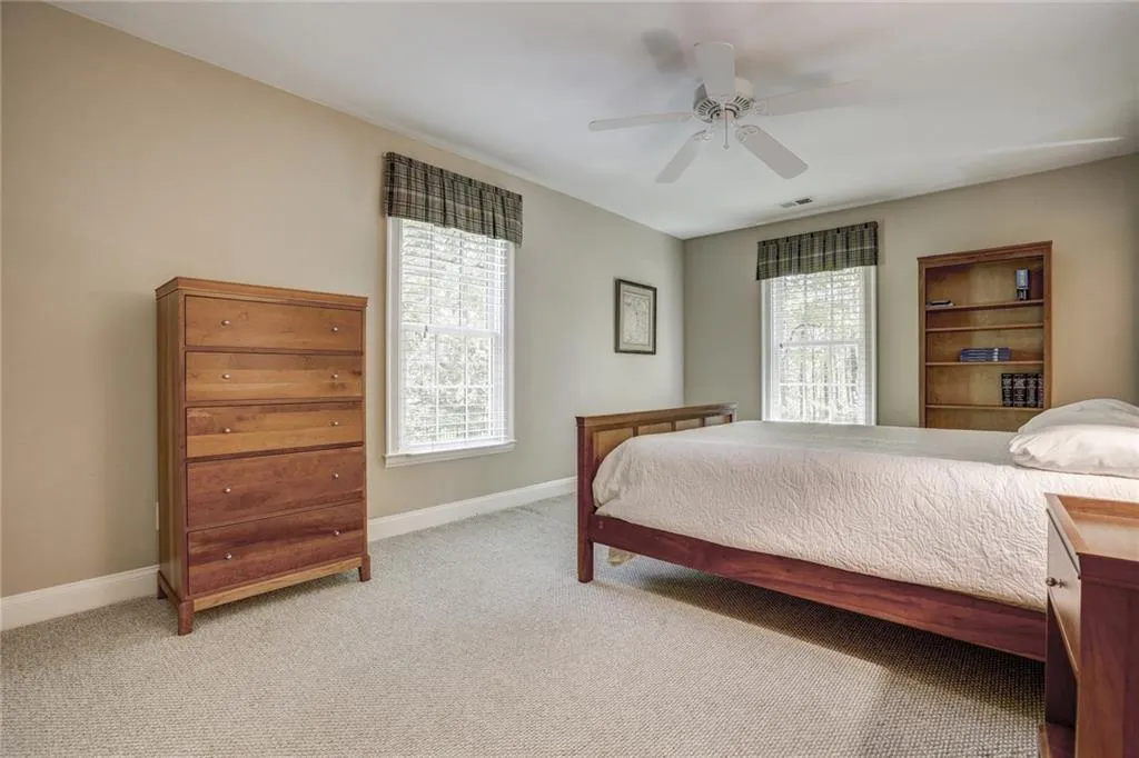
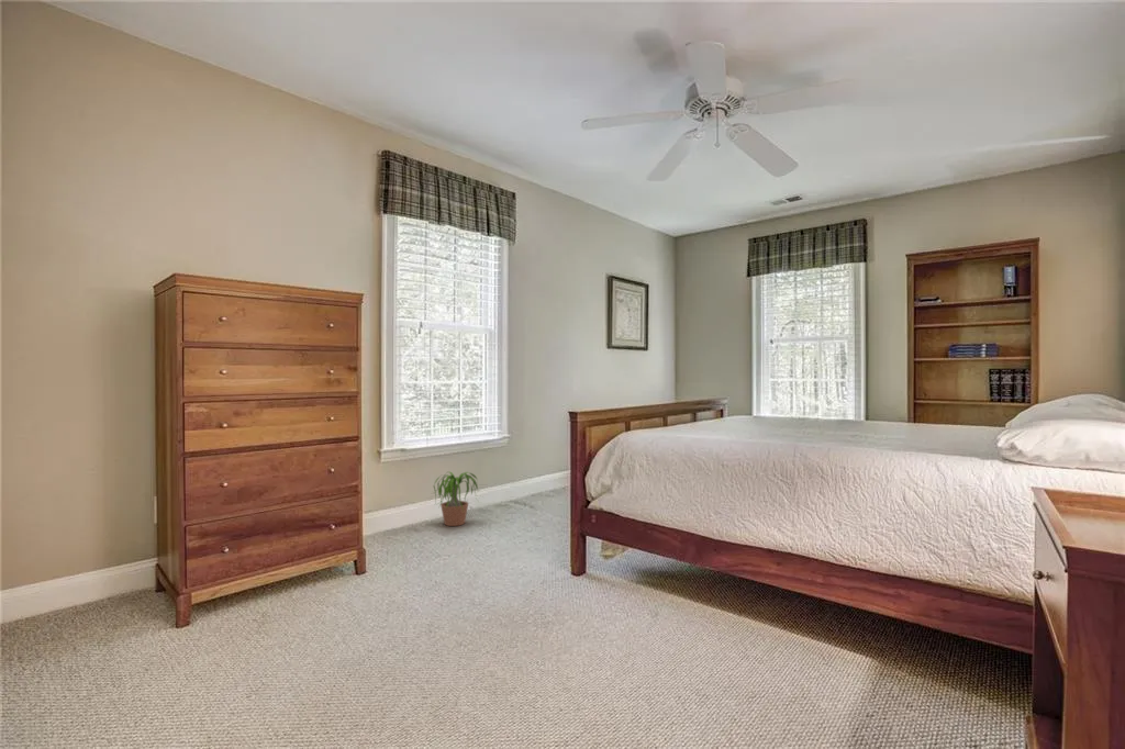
+ potted plant [431,471,483,527]
